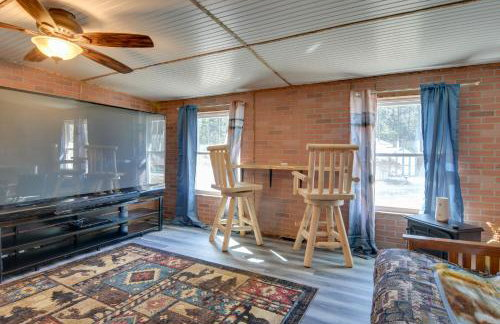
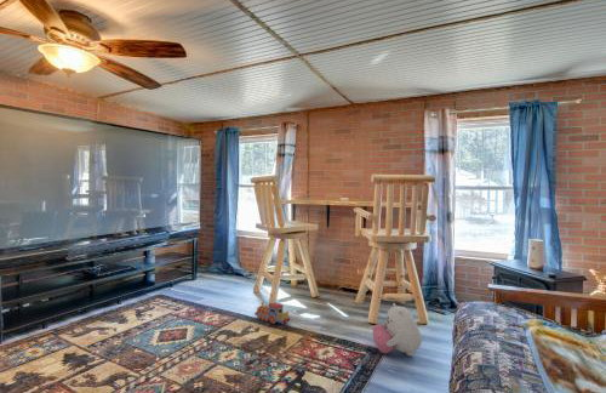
+ toy train [253,301,291,325]
+ plush toy [372,302,423,357]
